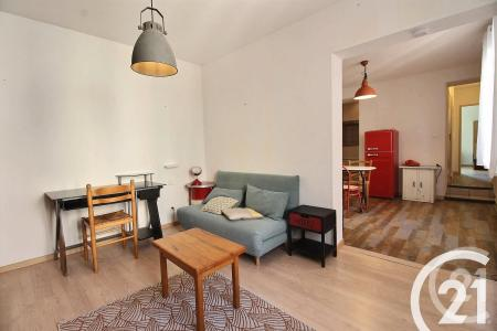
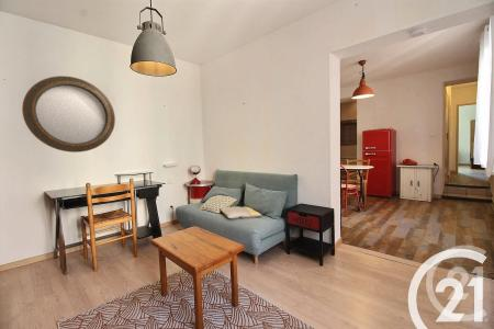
+ home mirror [21,75,116,154]
